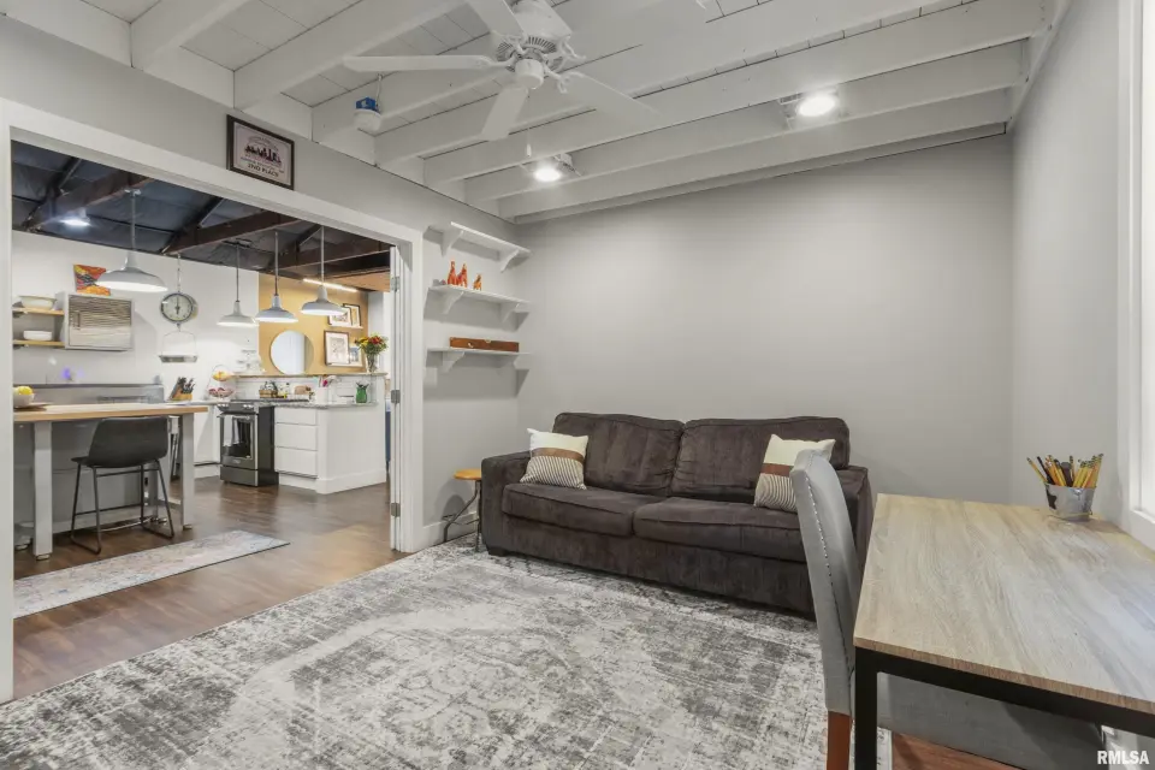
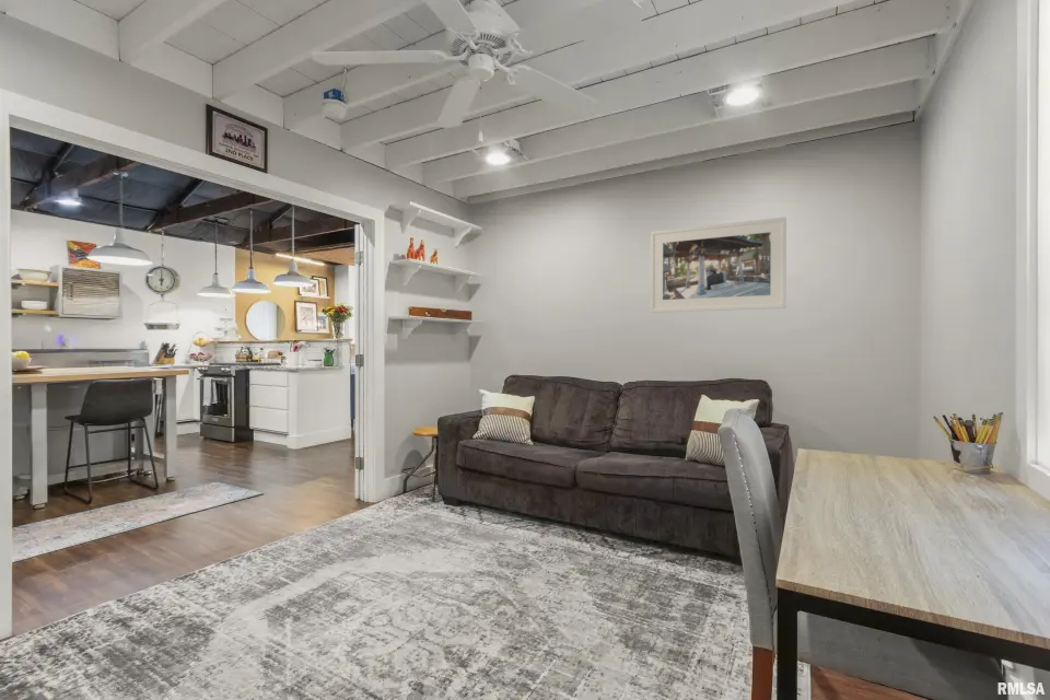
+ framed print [650,215,788,314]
